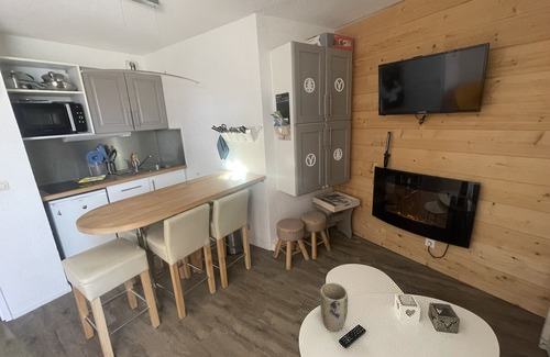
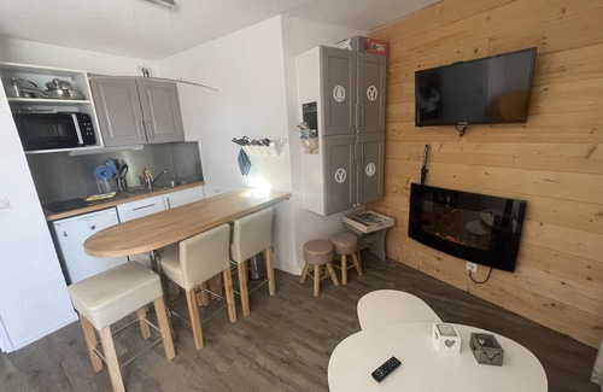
- plant pot [319,281,349,333]
